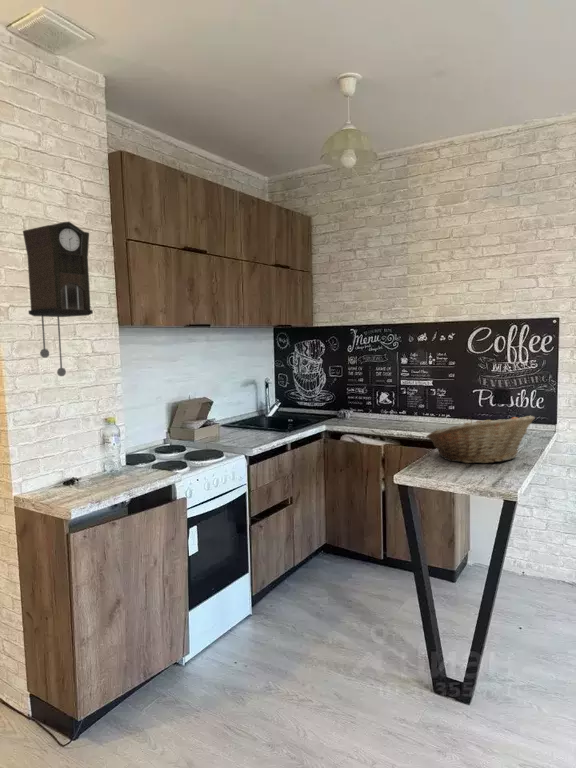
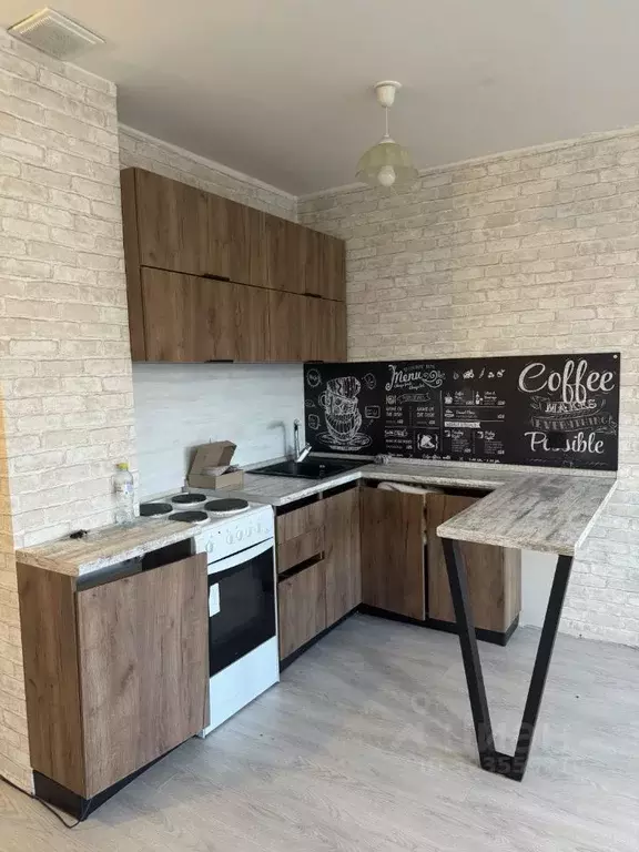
- pendulum clock [22,221,94,377]
- fruit basket [426,414,536,464]
